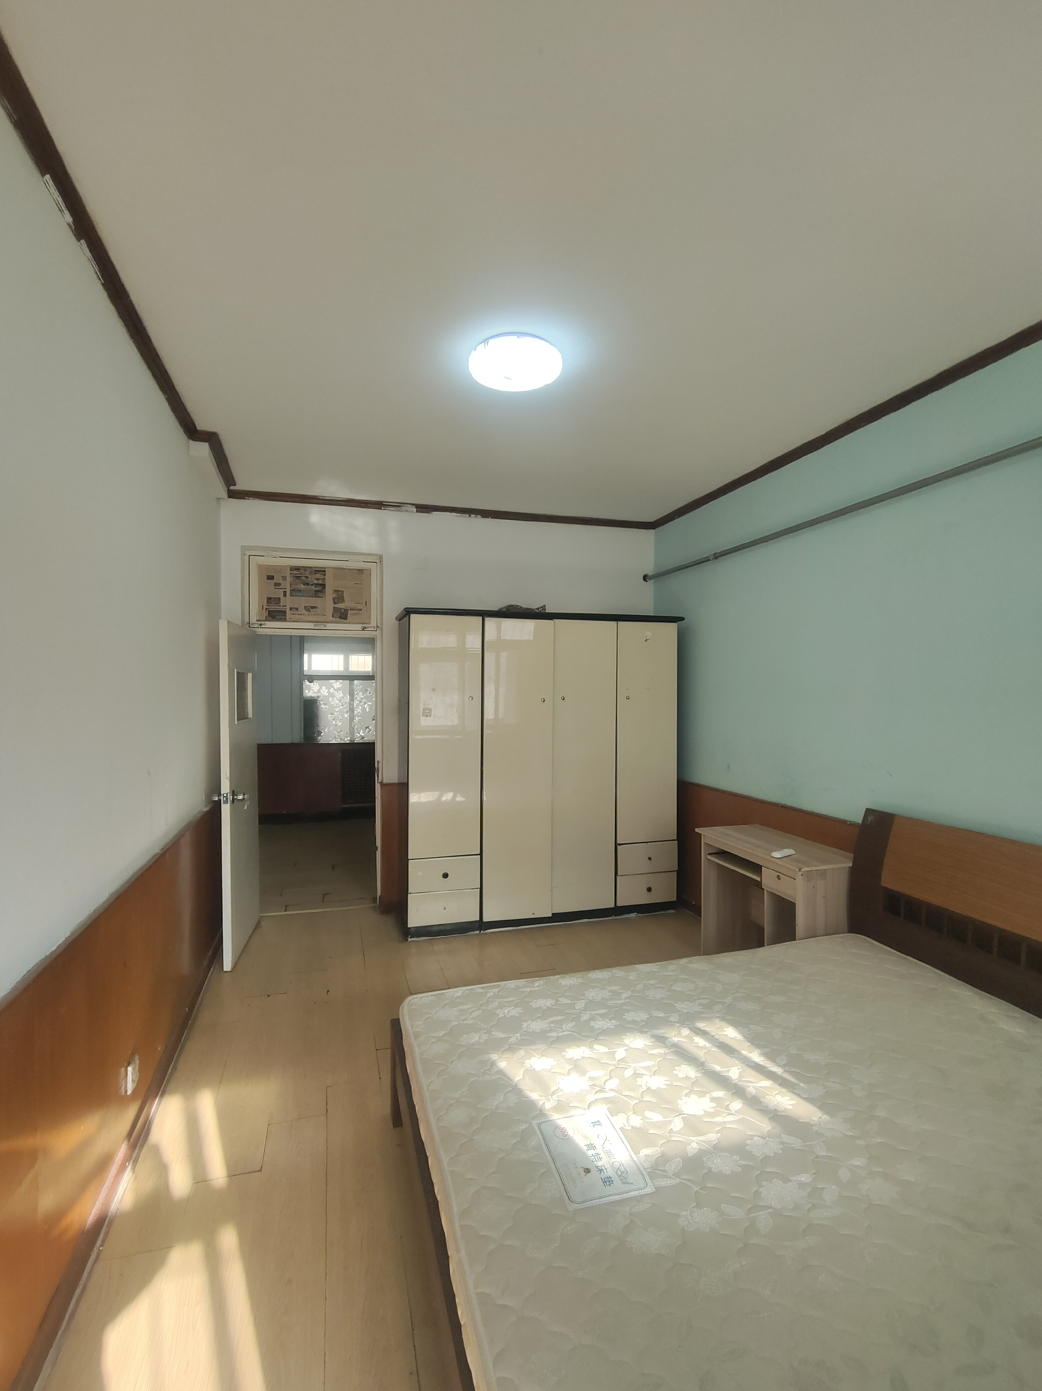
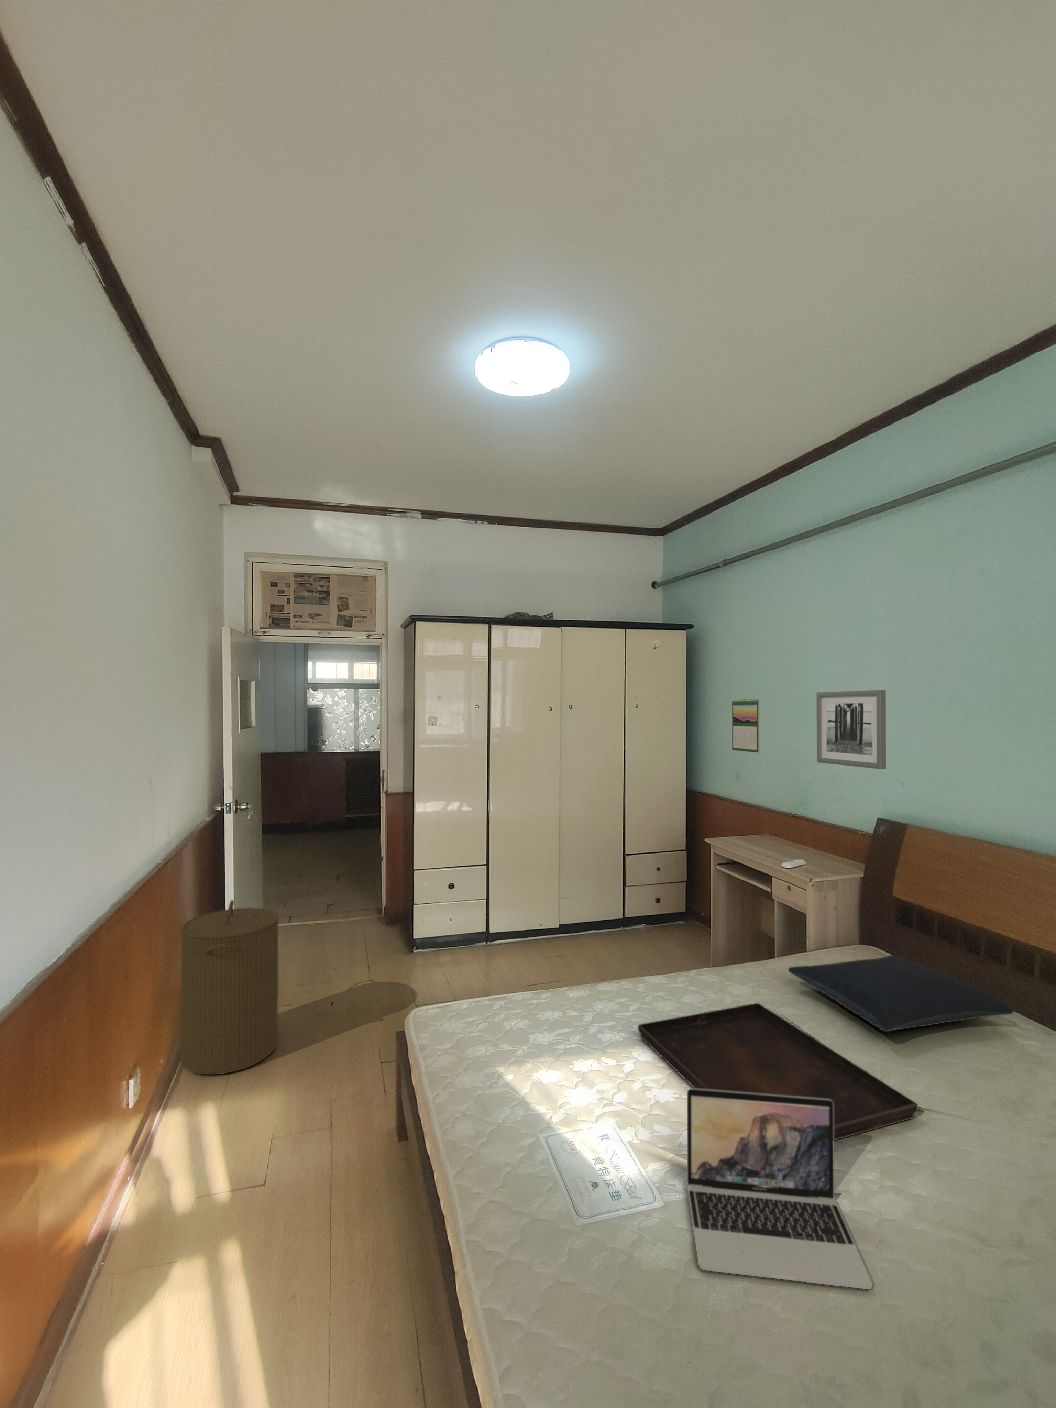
+ pillow [788,955,1014,1032]
+ calendar [732,697,760,753]
+ laptop [687,1088,873,1289]
+ wall art [816,690,886,769]
+ serving tray [638,1002,918,1141]
+ laundry hamper [180,899,280,1075]
